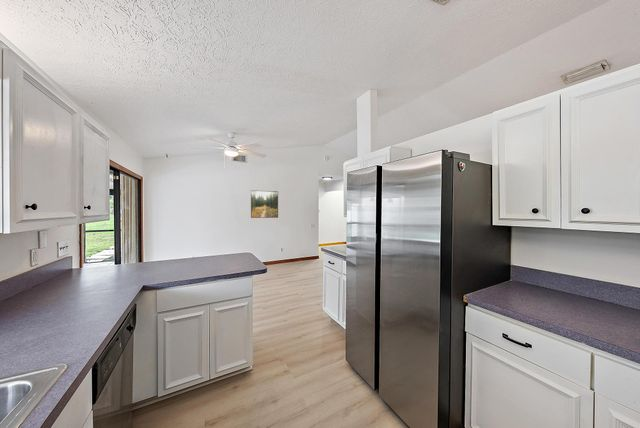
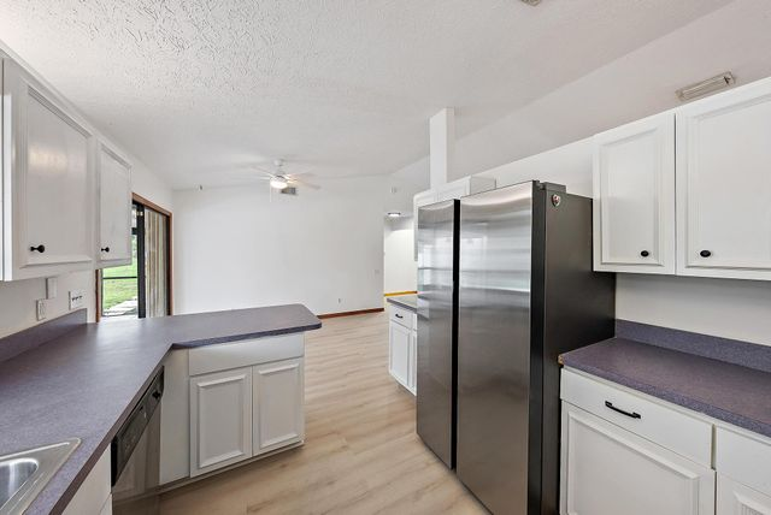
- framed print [250,190,279,219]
